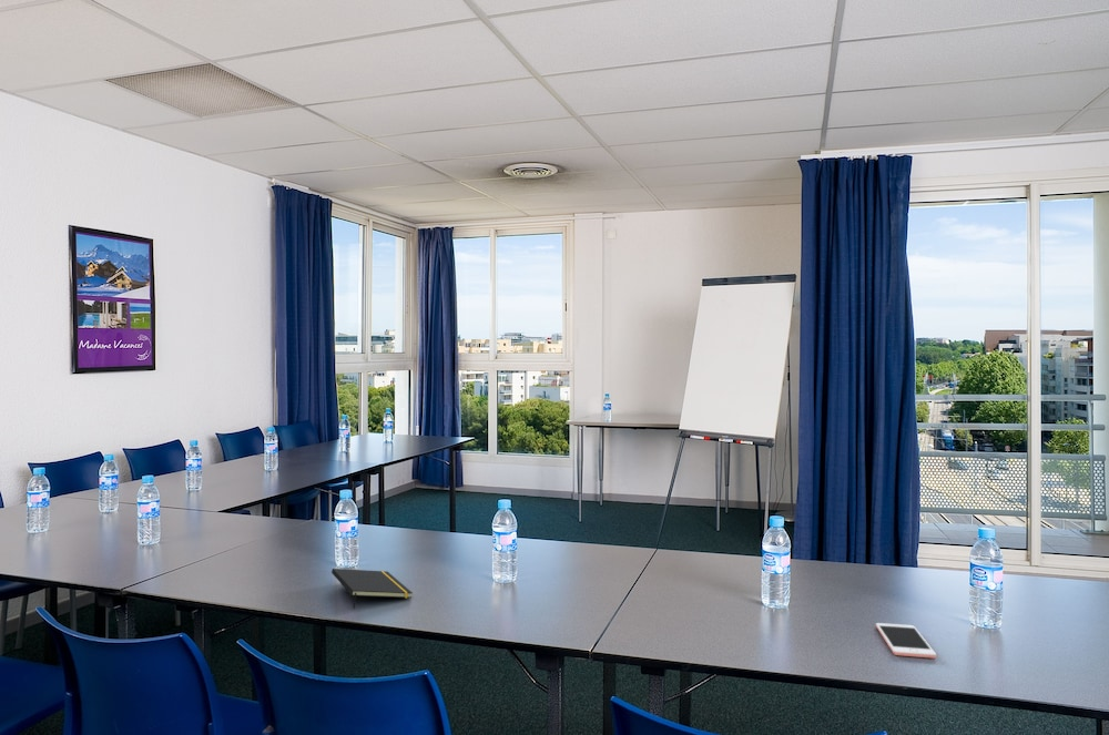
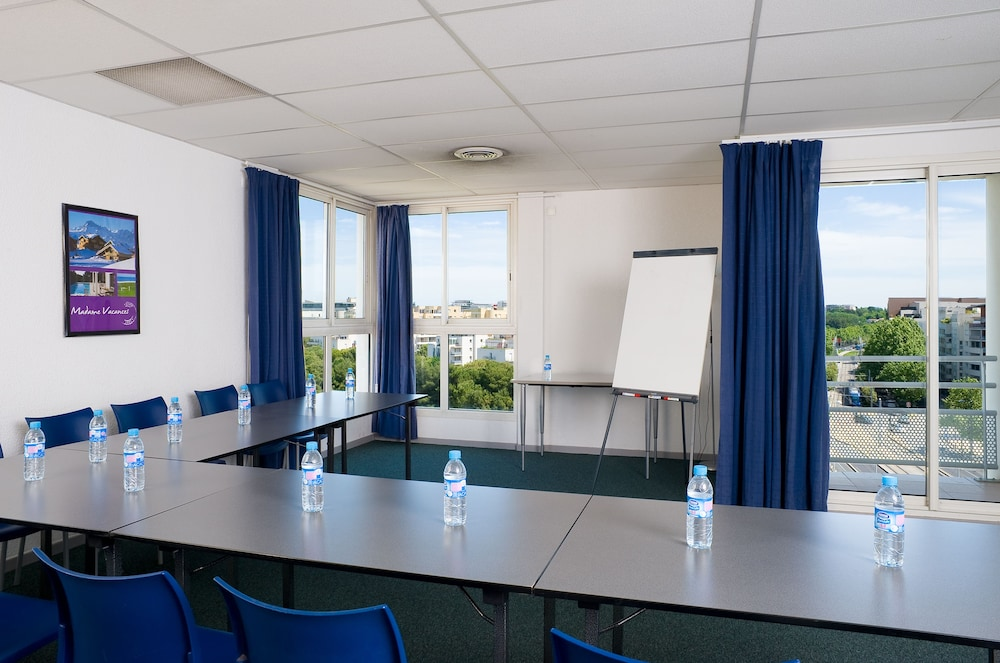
- cell phone [875,622,937,660]
- notepad [330,568,414,610]
